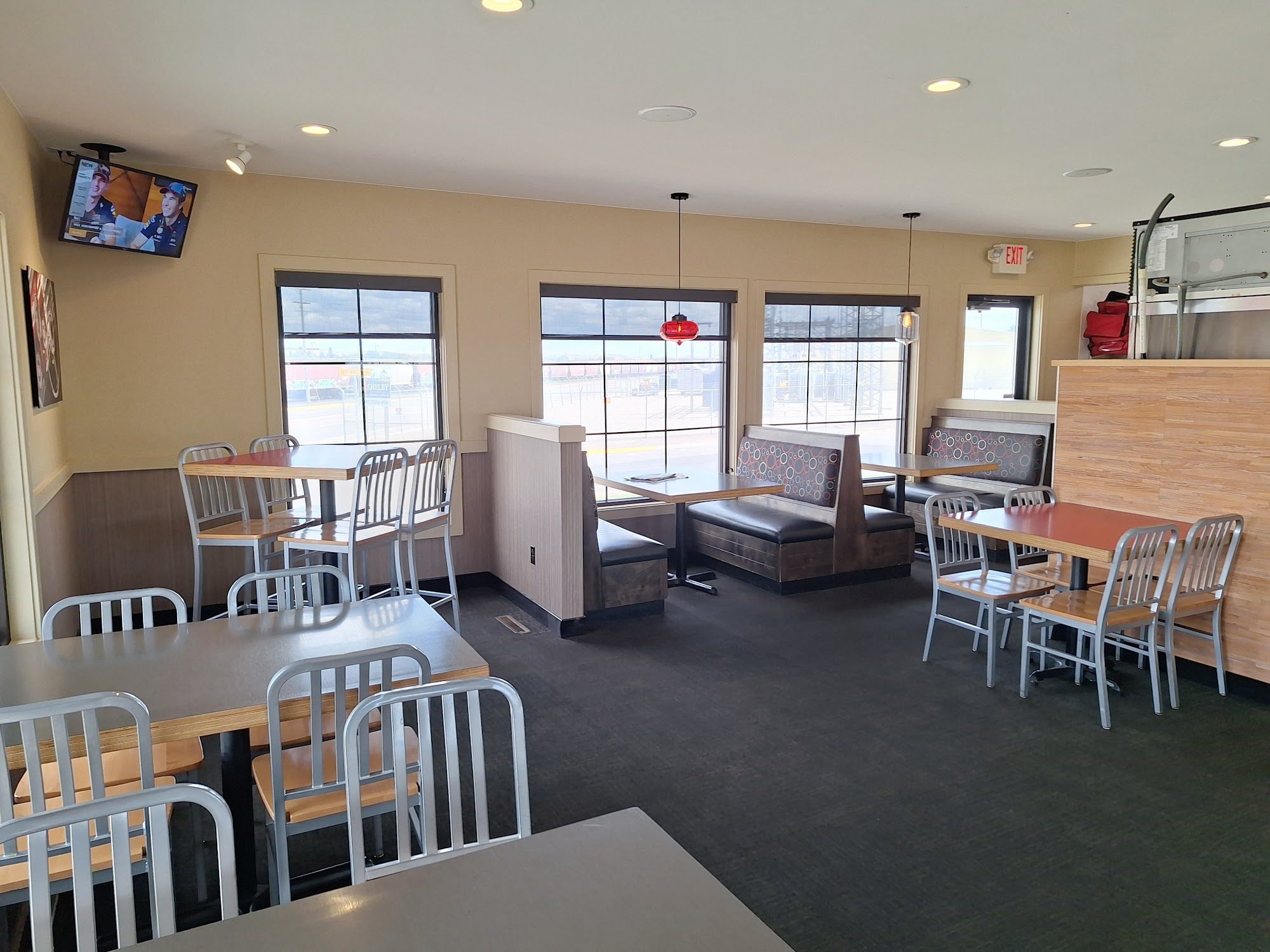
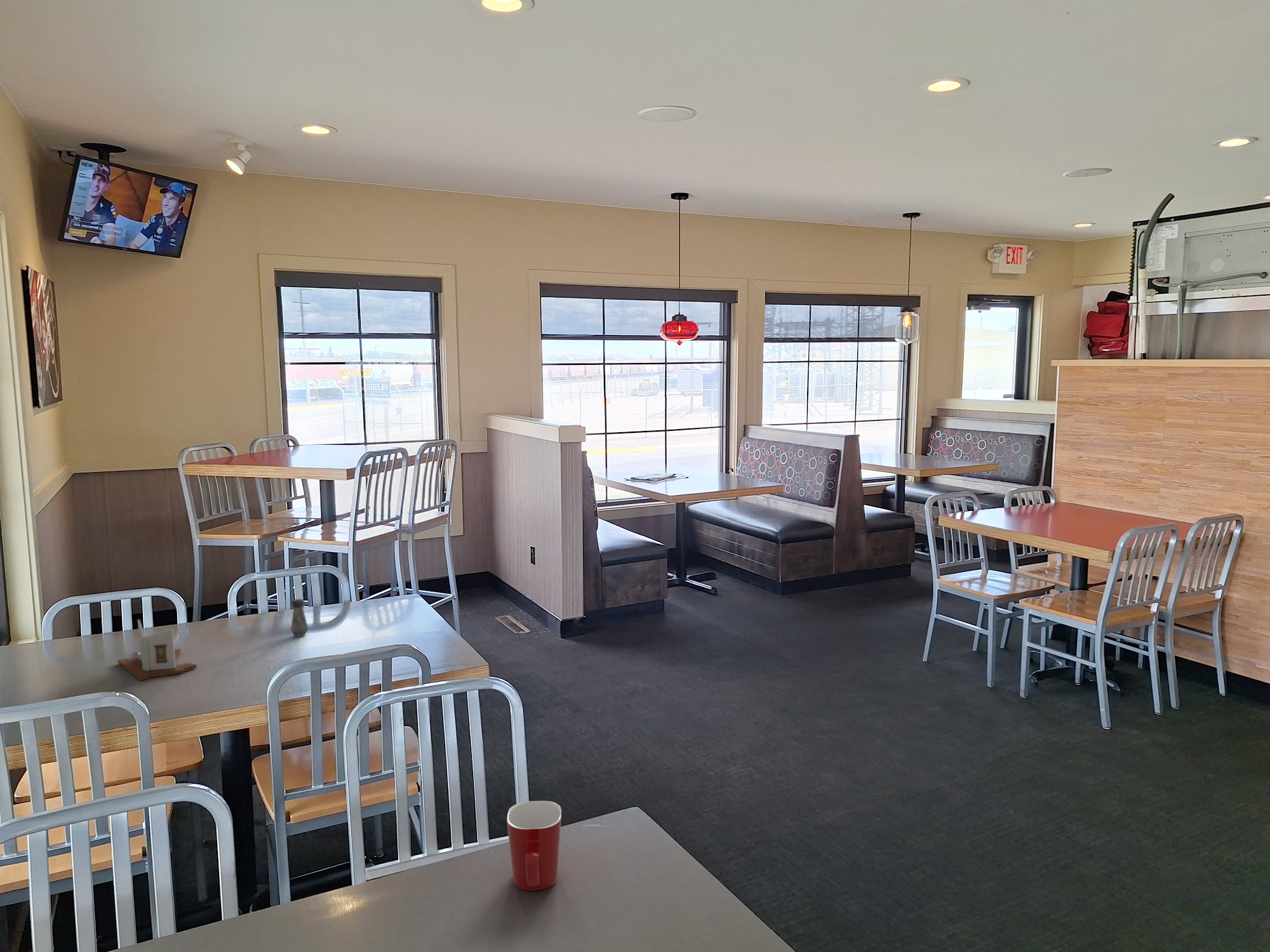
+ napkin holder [117,619,197,681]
+ salt shaker [290,598,309,637]
+ mug [506,800,562,891]
